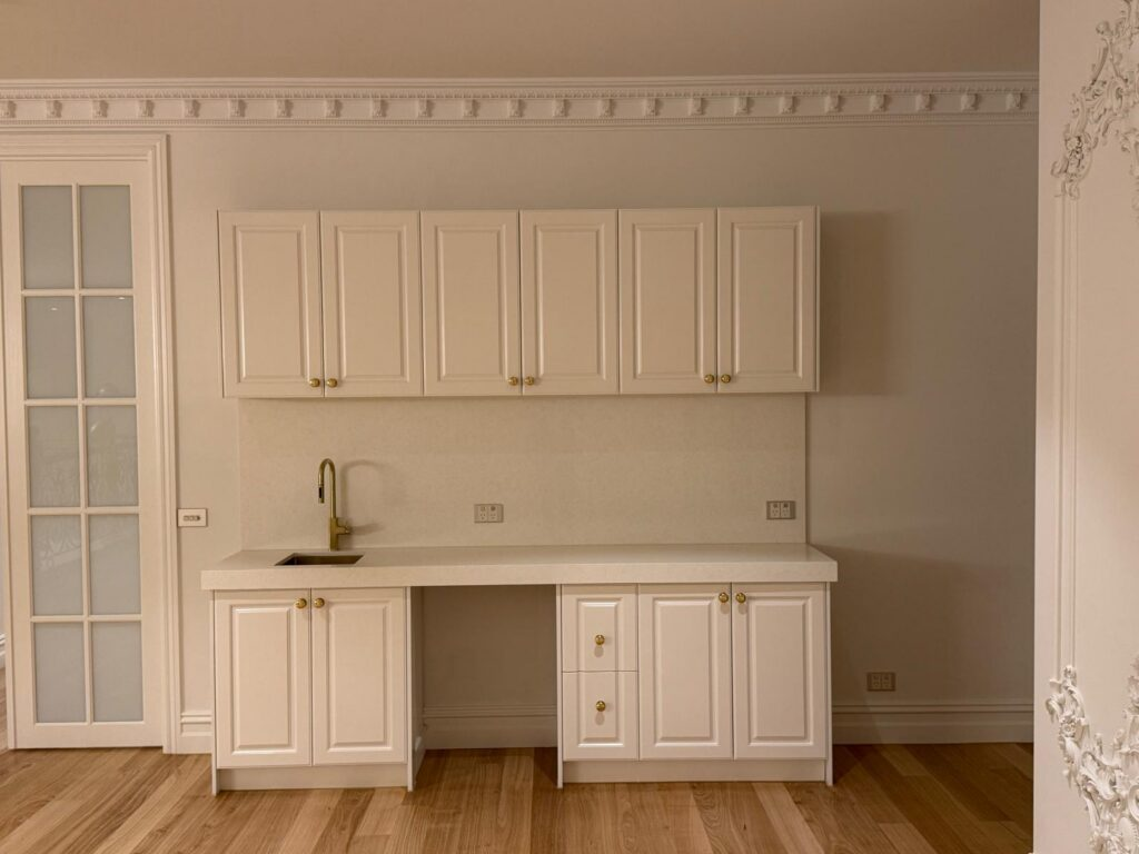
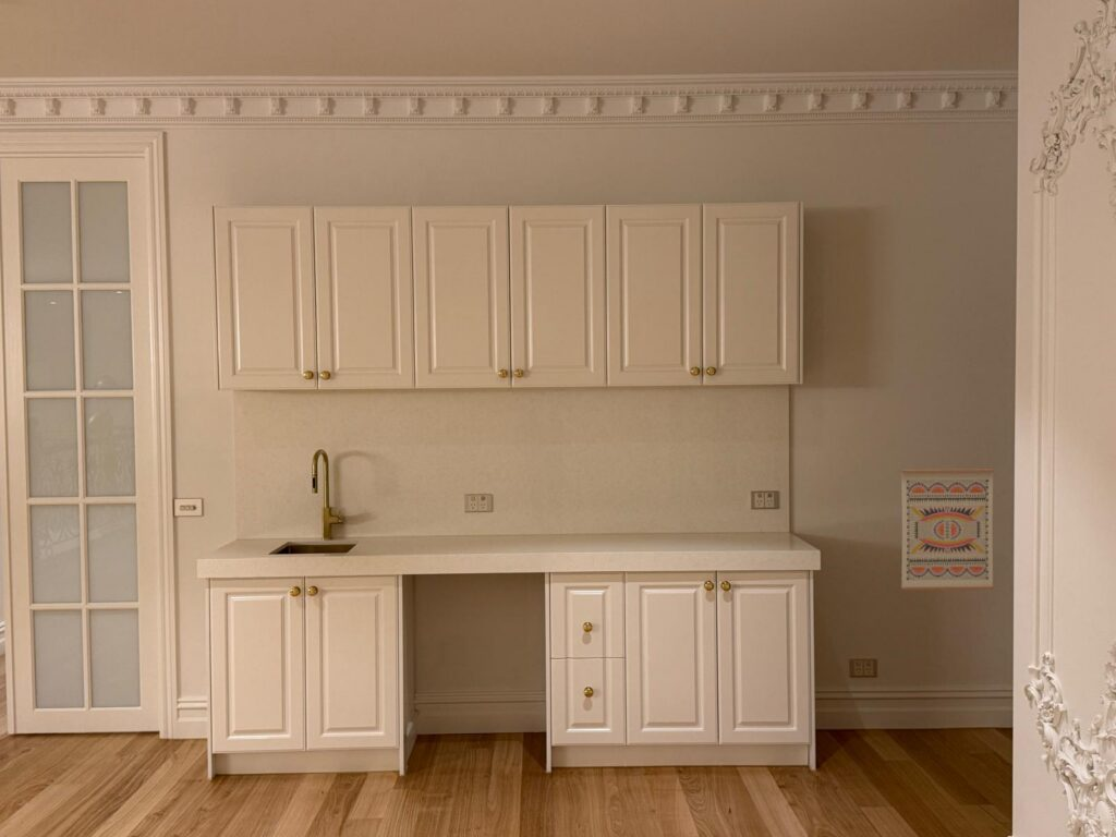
+ wall art [900,469,995,592]
